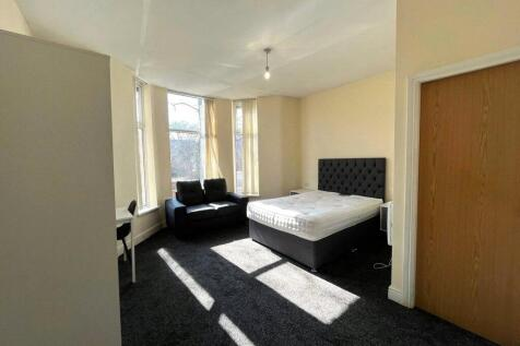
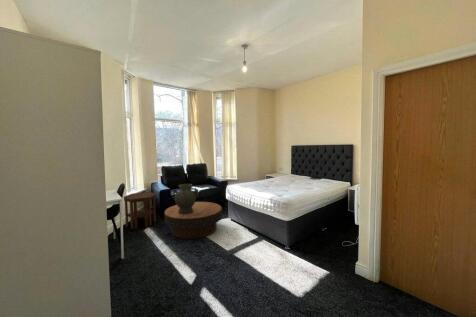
+ decorative urn [171,183,200,214]
+ coffee table [164,201,223,240]
+ side table [123,191,158,230]
